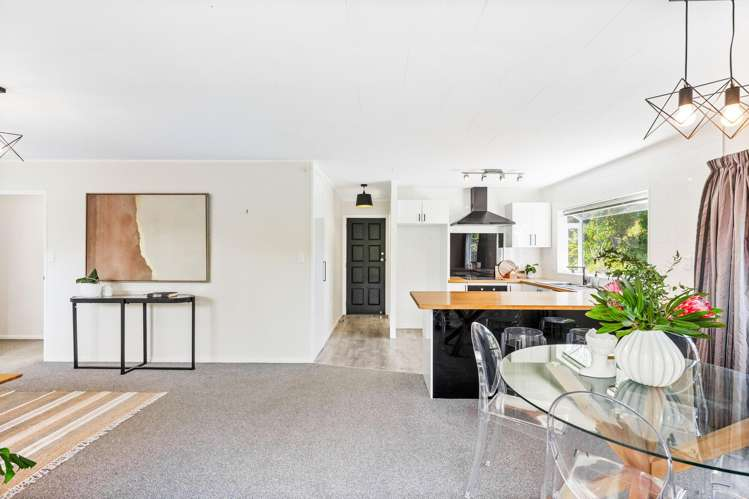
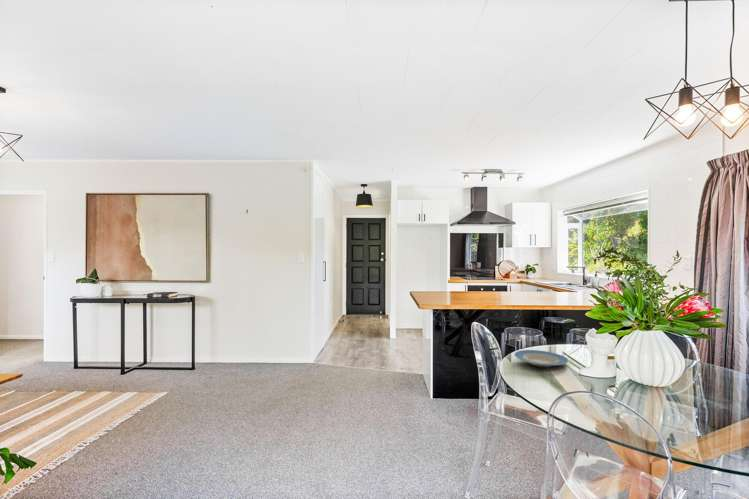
+ plate [514,349,569,368]
